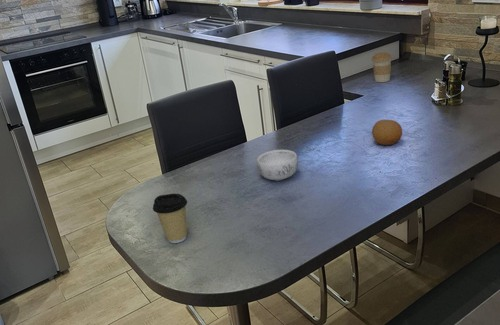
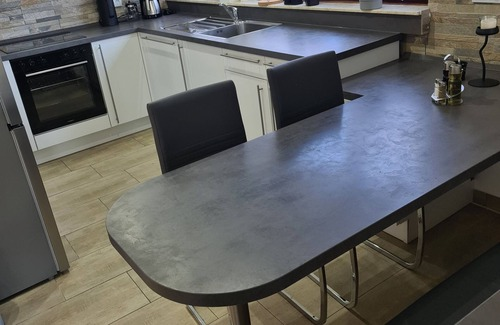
- coffee cup [152,193,188,244]
- fruit [371,119,403,146]
- decorative bowl [256,149,299,182]
- coffee cup [371,51,393,83]
